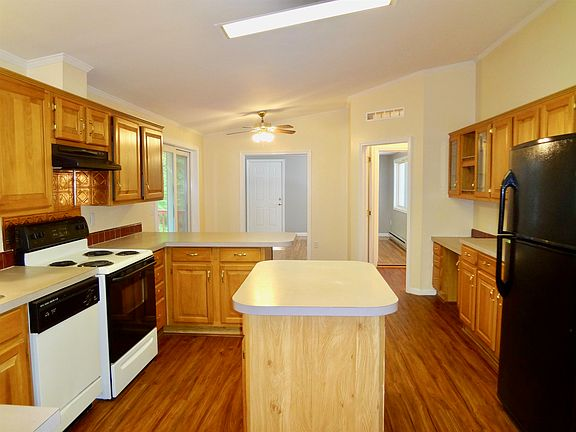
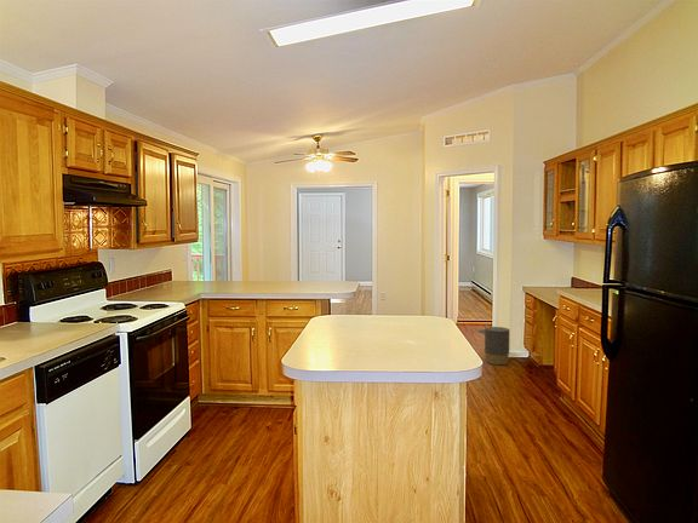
+ trash can [476,326,510,366]
